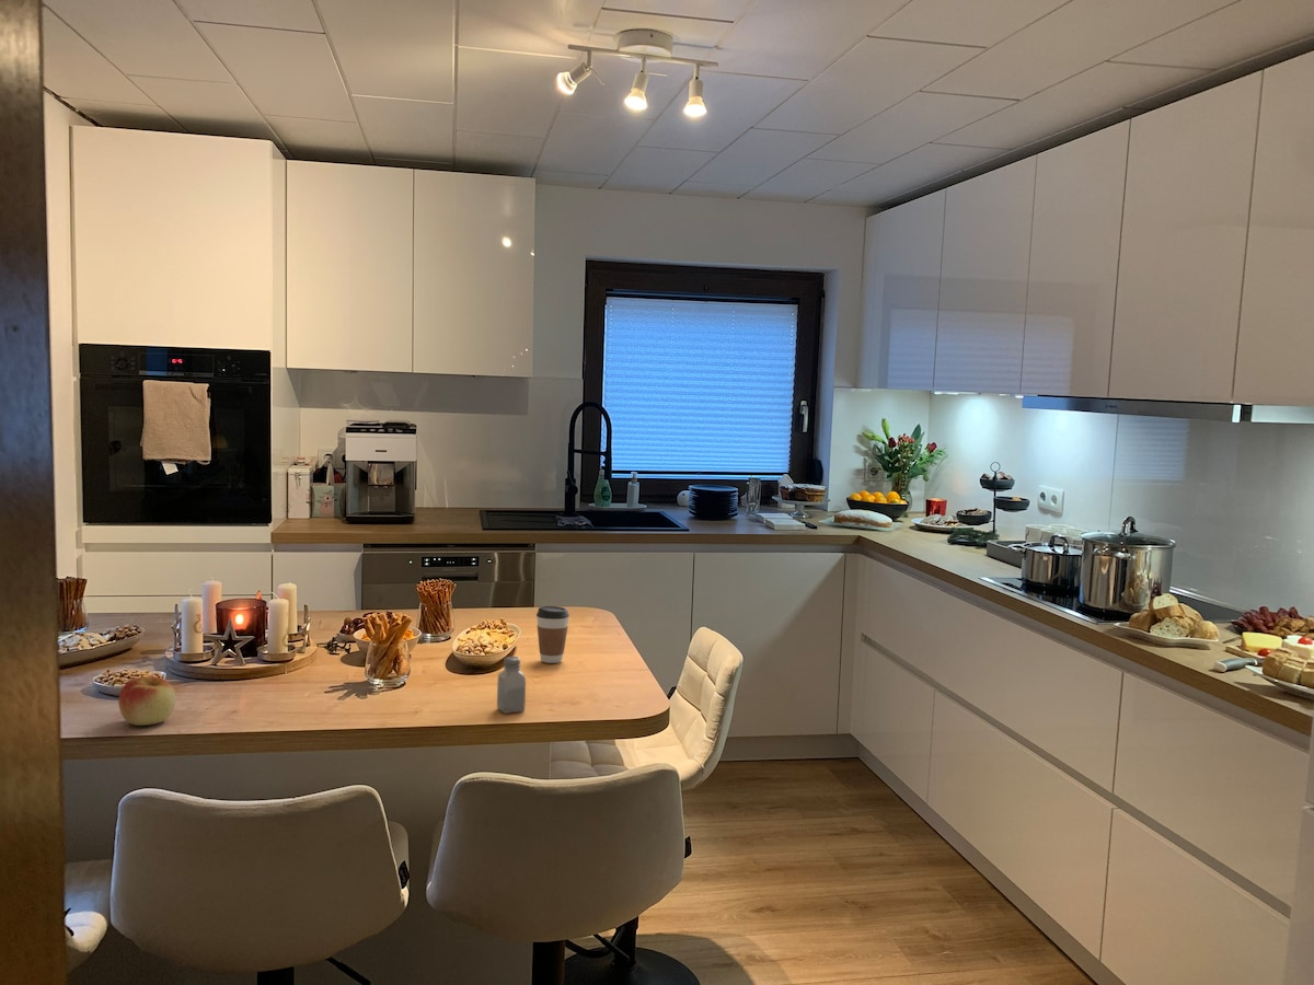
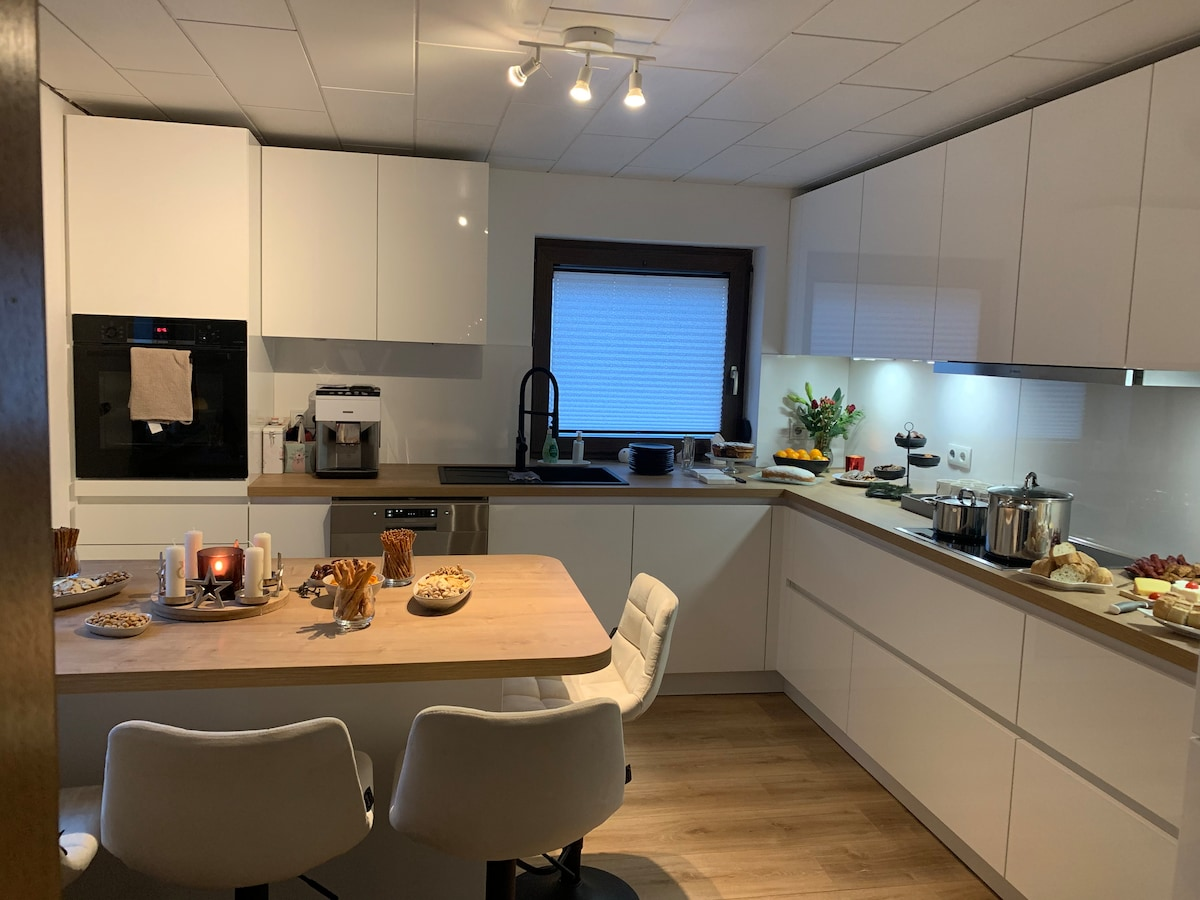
- saltshaker [496,656,527,715]
- coffee cup [535,605,570,664]
- apple [117,675,177,727]
